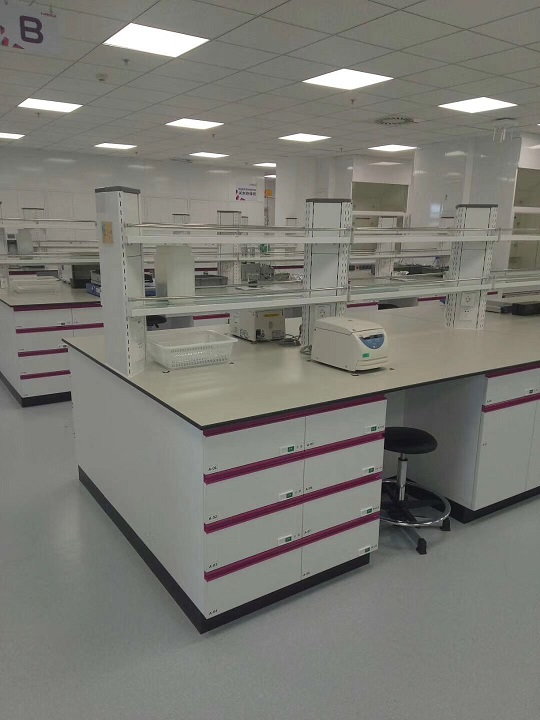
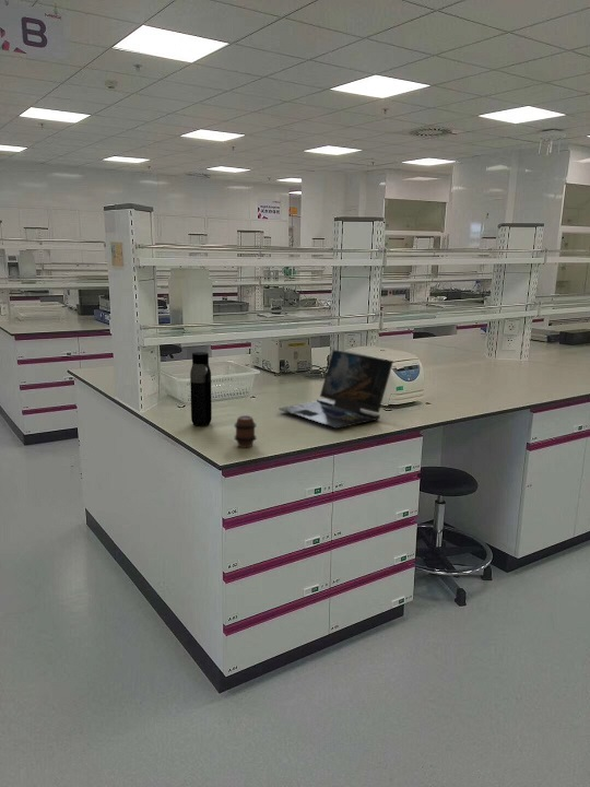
+ water bottle [189,351,213,427]
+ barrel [234,414,257,448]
+ laptop [278,349,394,430]
